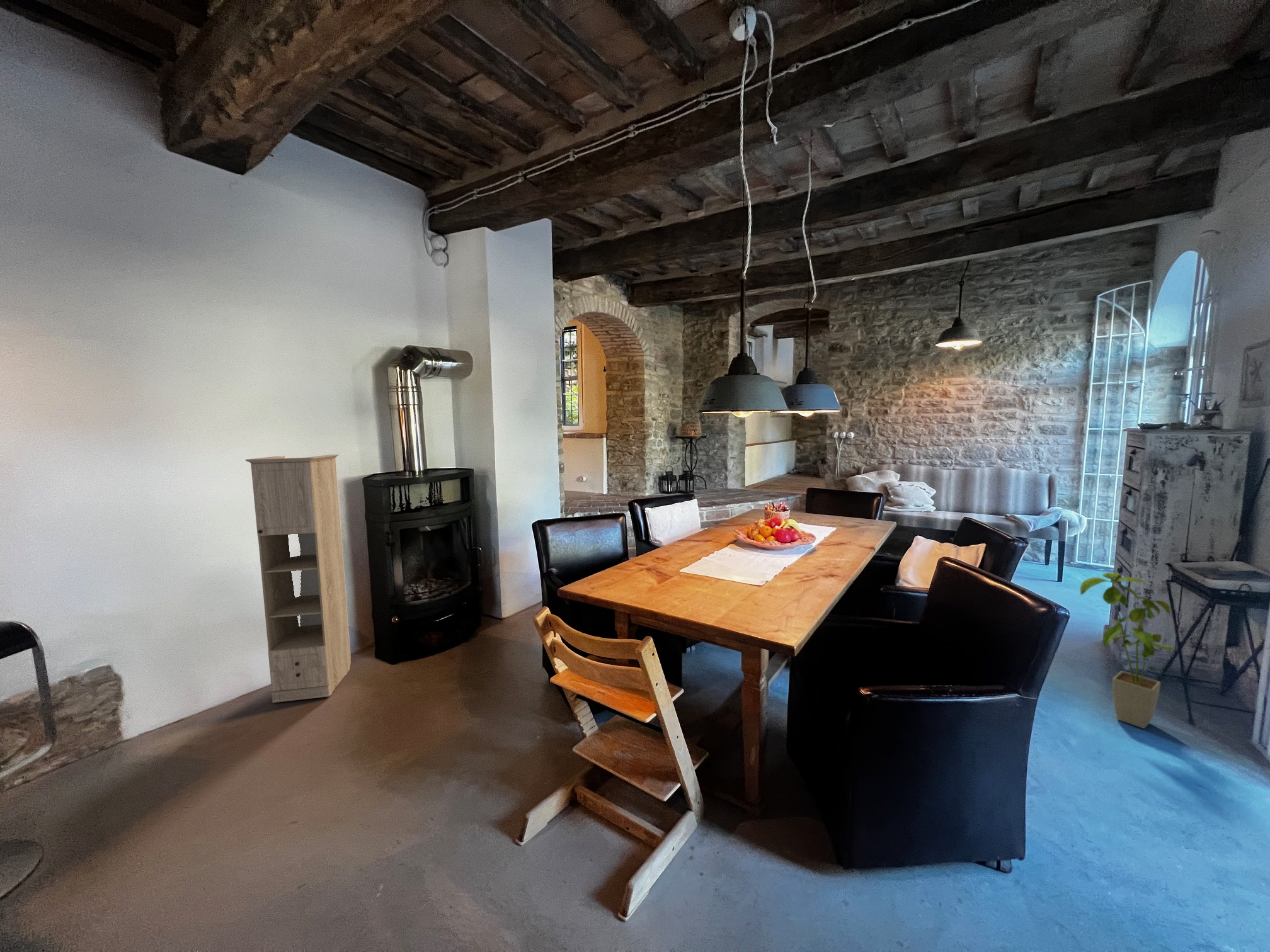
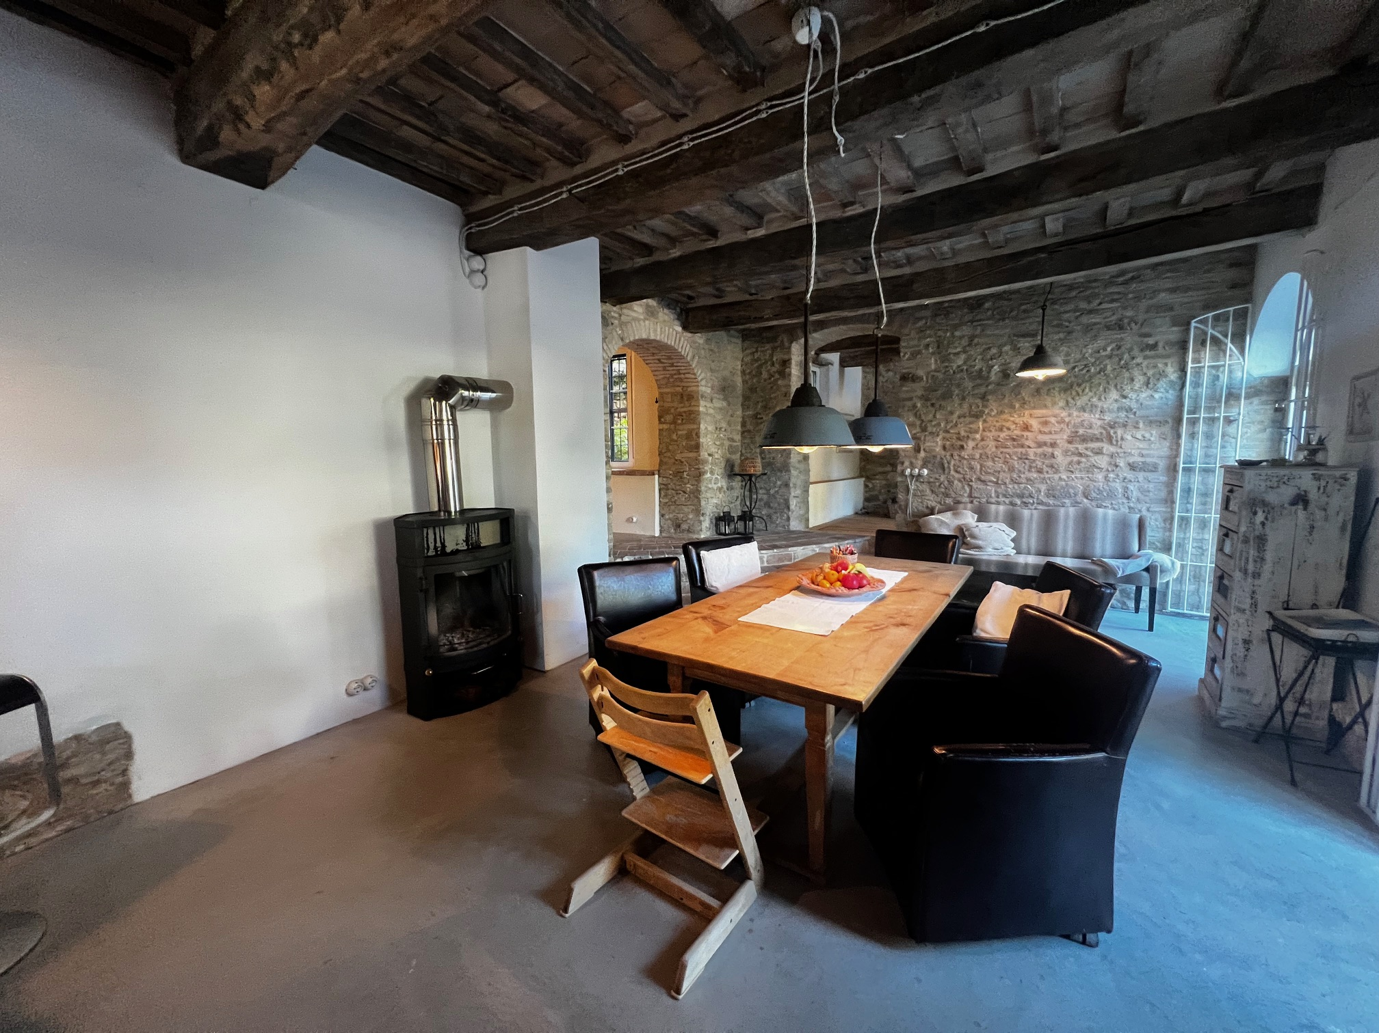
- house plant [1080,572,1177,729]
- storage cabinet [245,454,352,703]
